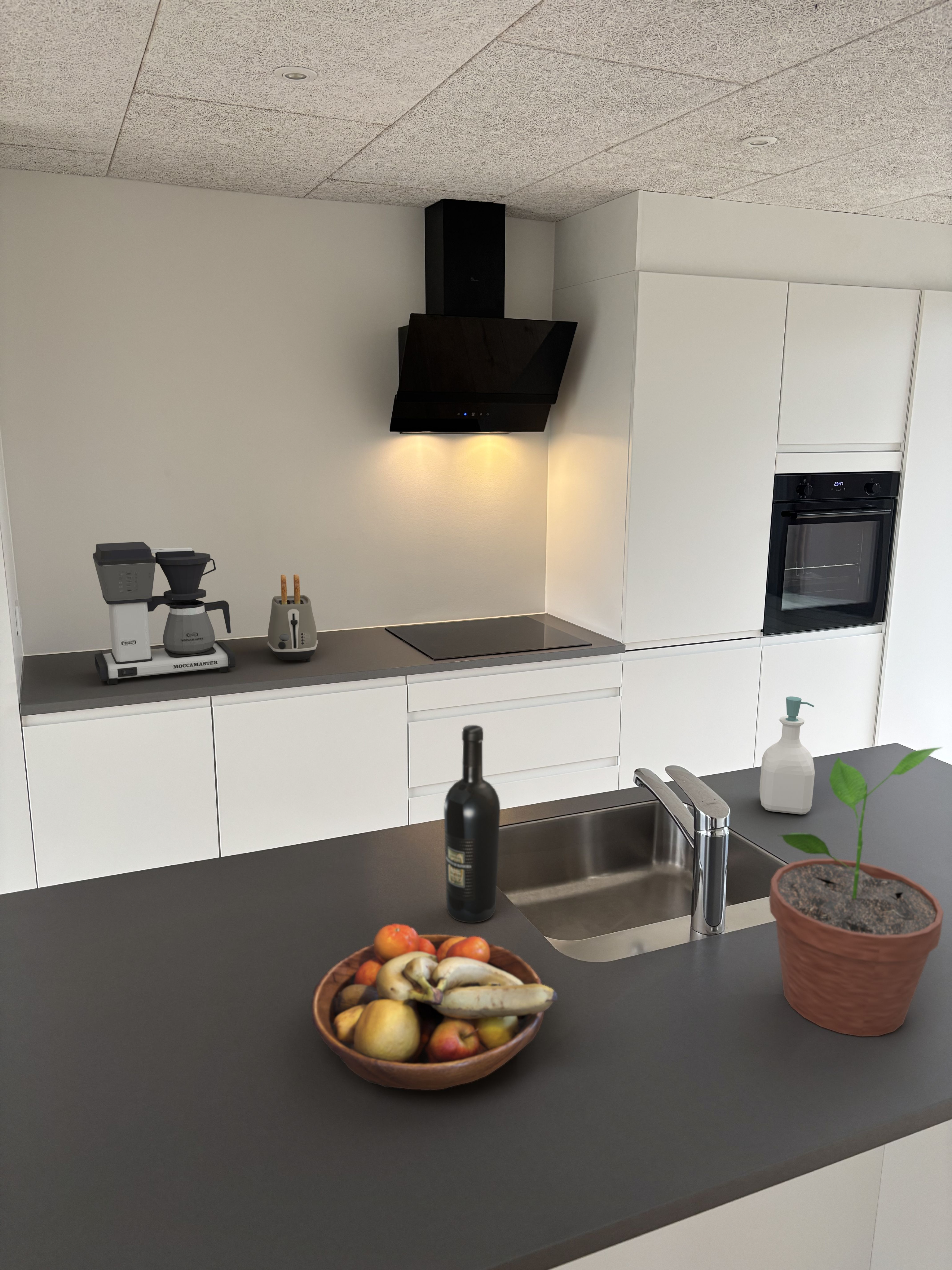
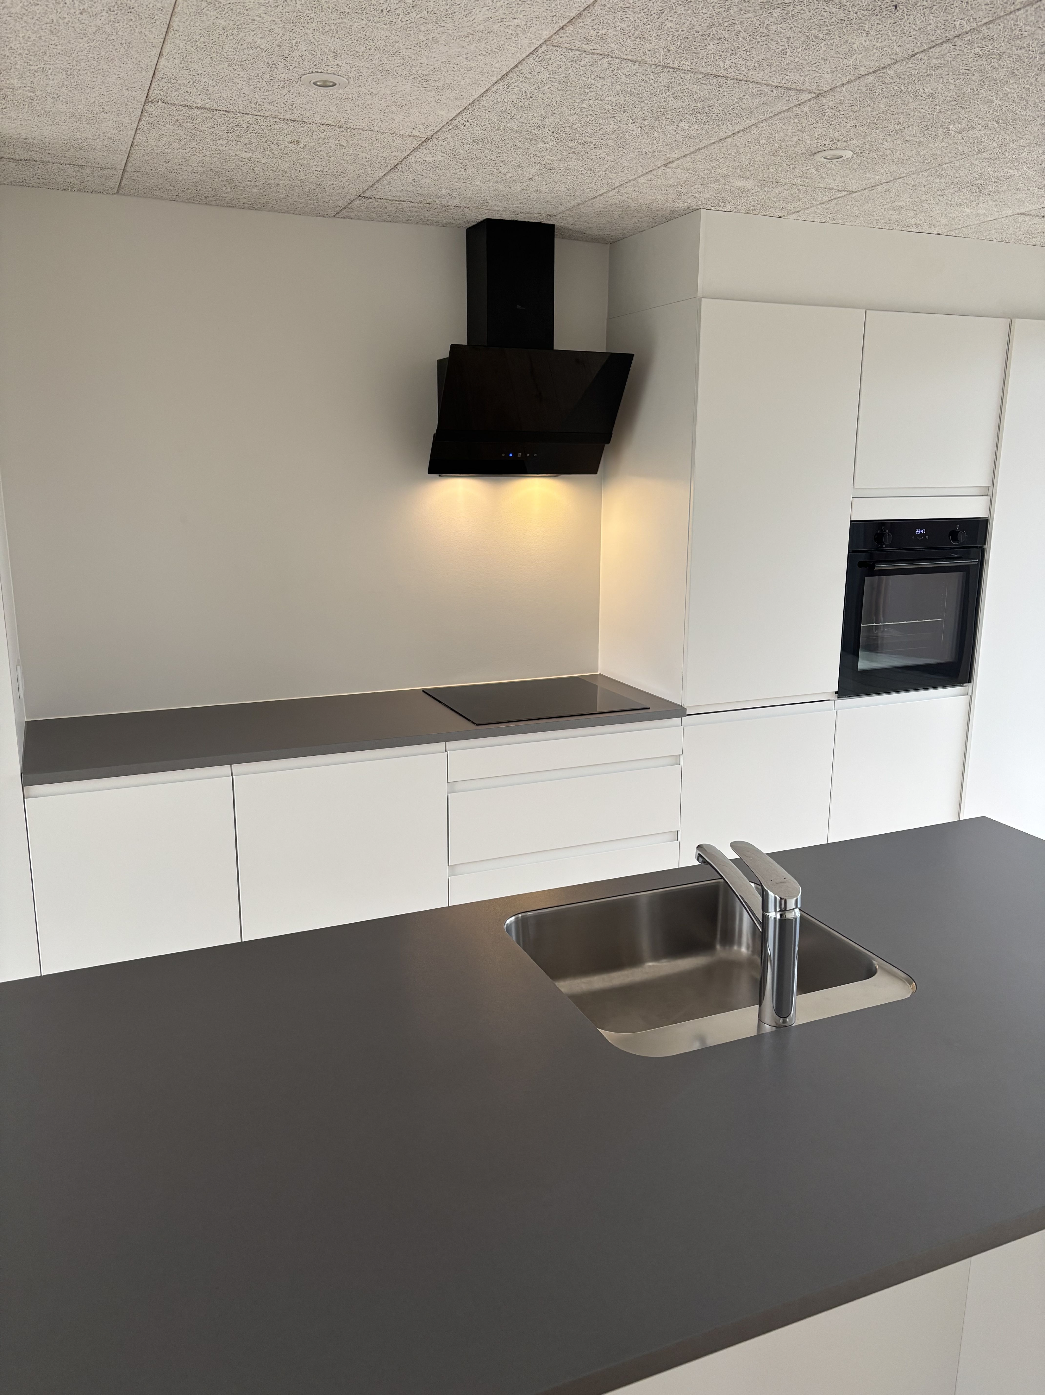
- toaster [267,574,318,662]
- soap bottle [759,696,815,815]
- coffee maker [92,542,236,685]
- wine bottle [444,725,500,923]
- potted plant [769,747,944,1037]
- fruit bowl [311,924,558,1090]
